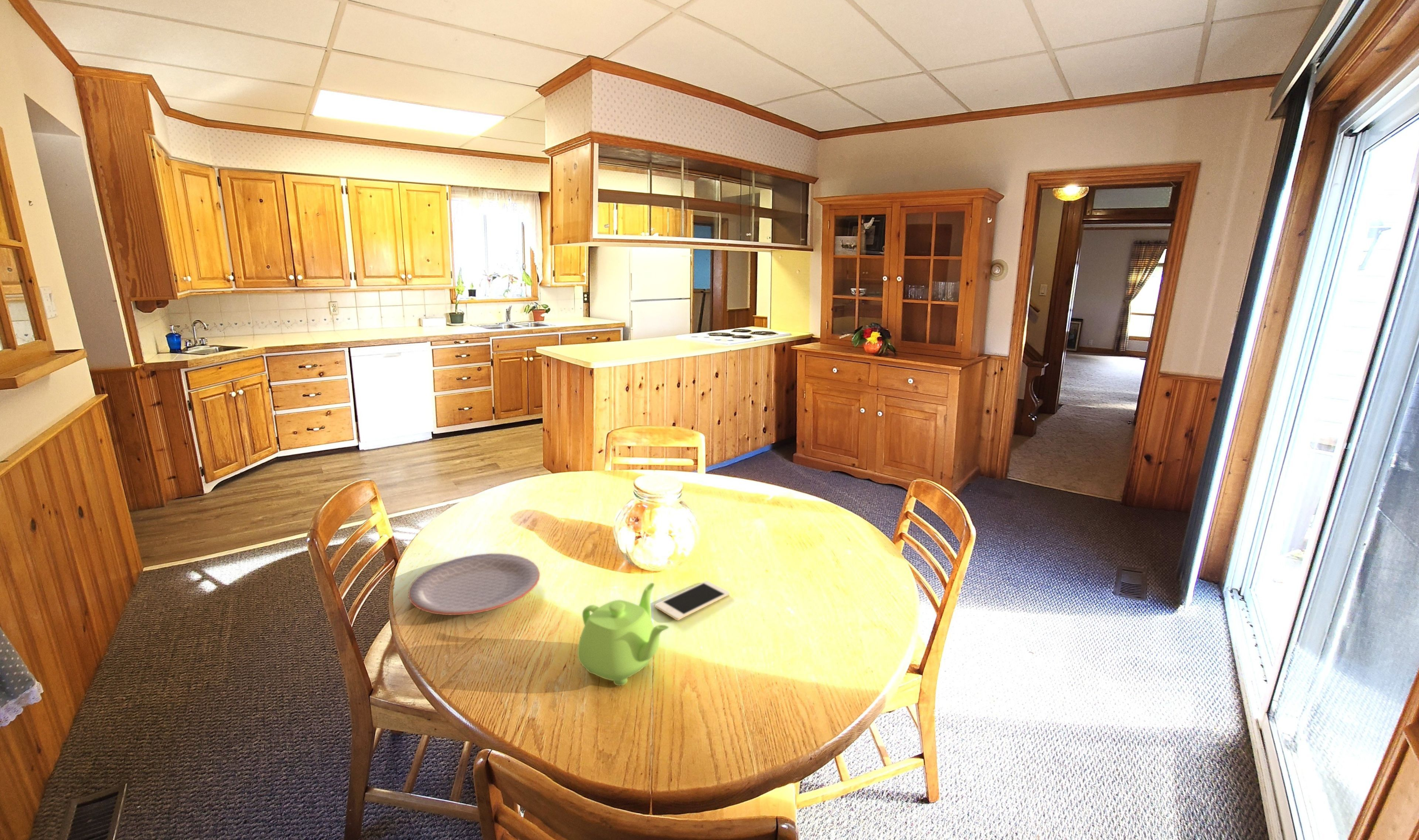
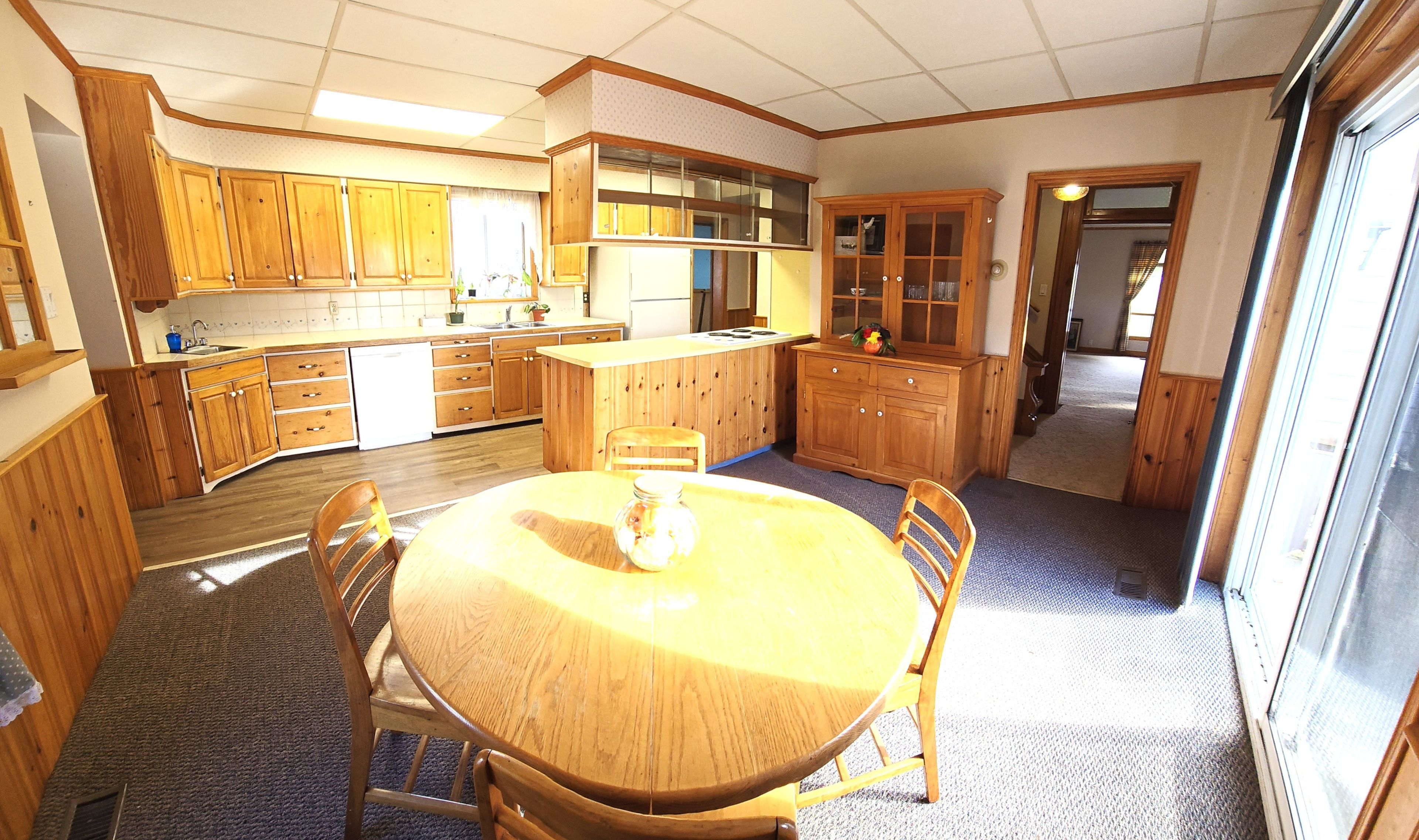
- cell phone [654,581,730,621]
- plate [408,553,540,615]
- teapot [577,582,669,686]
